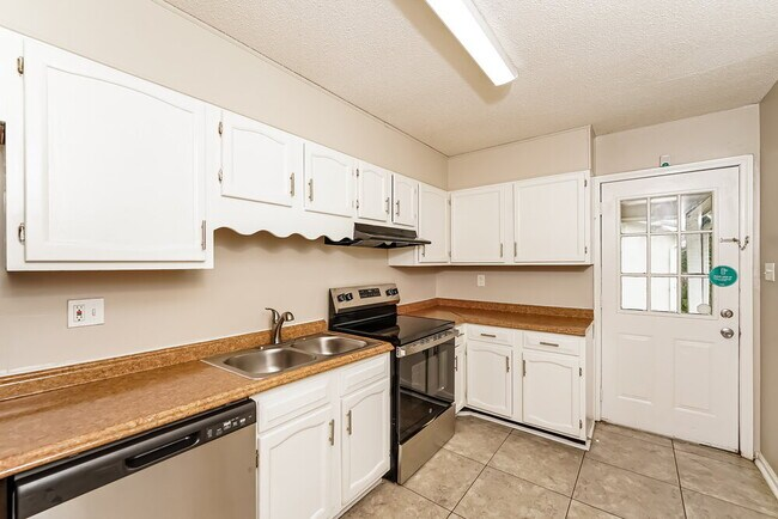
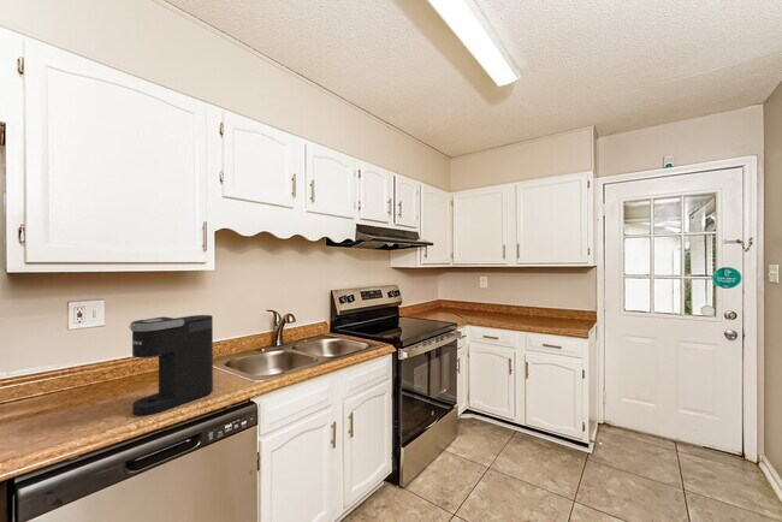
+ coffee maker [128,314,214,416]
